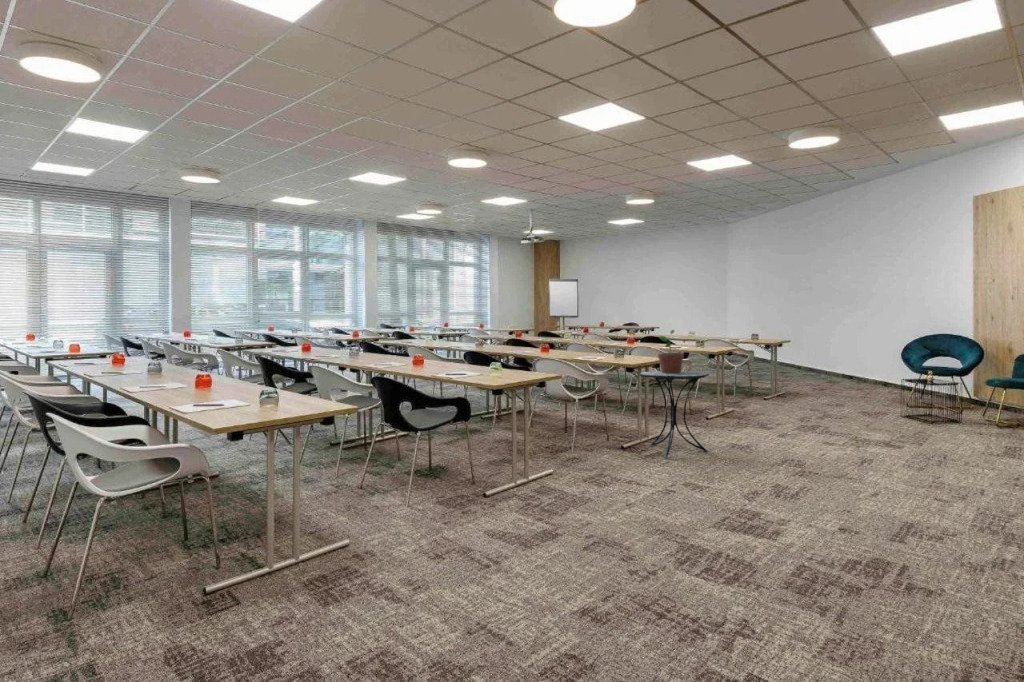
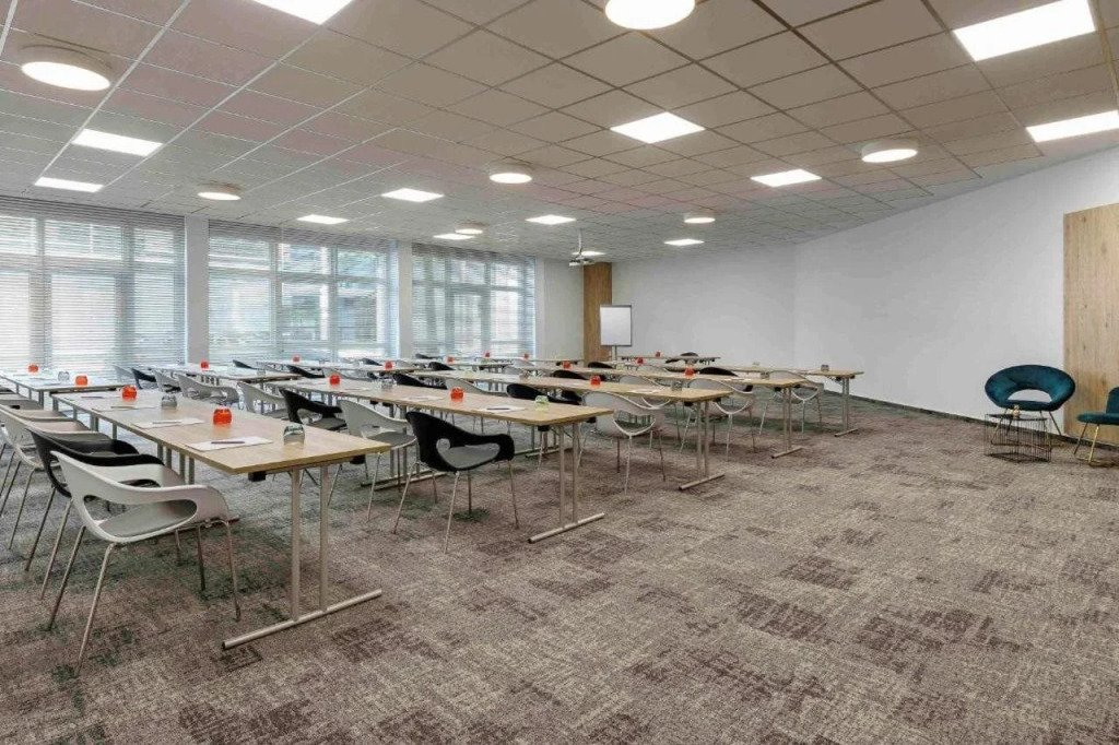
- potted plant [657,329,685,373]
- side table [639,370,710,459]
